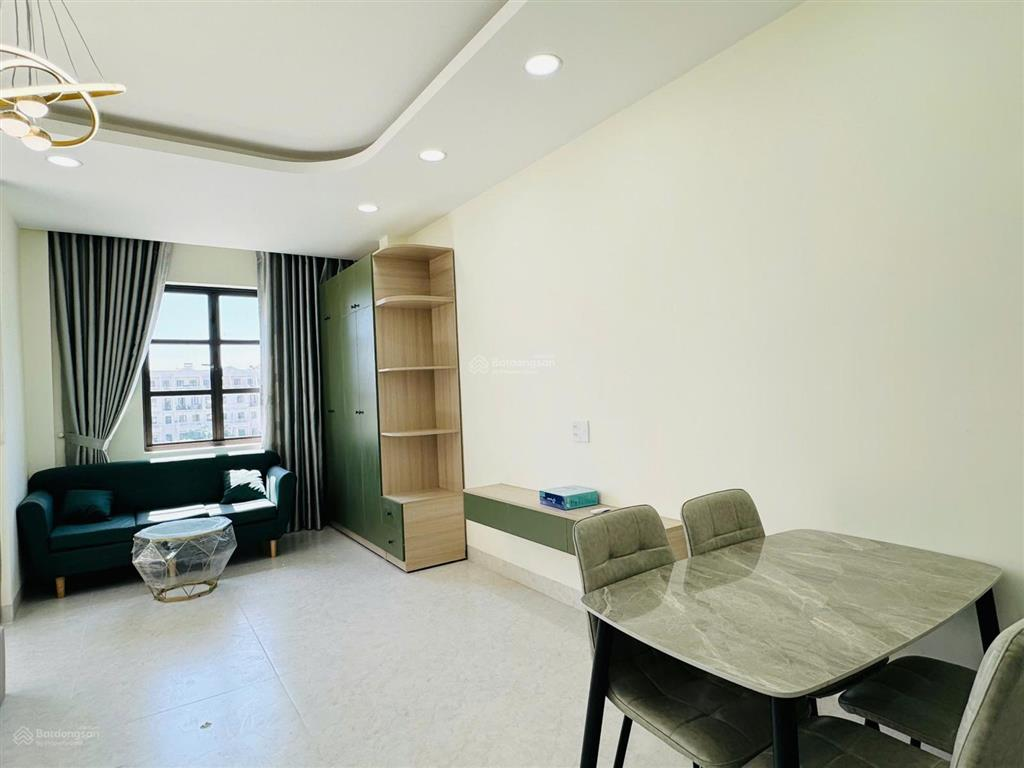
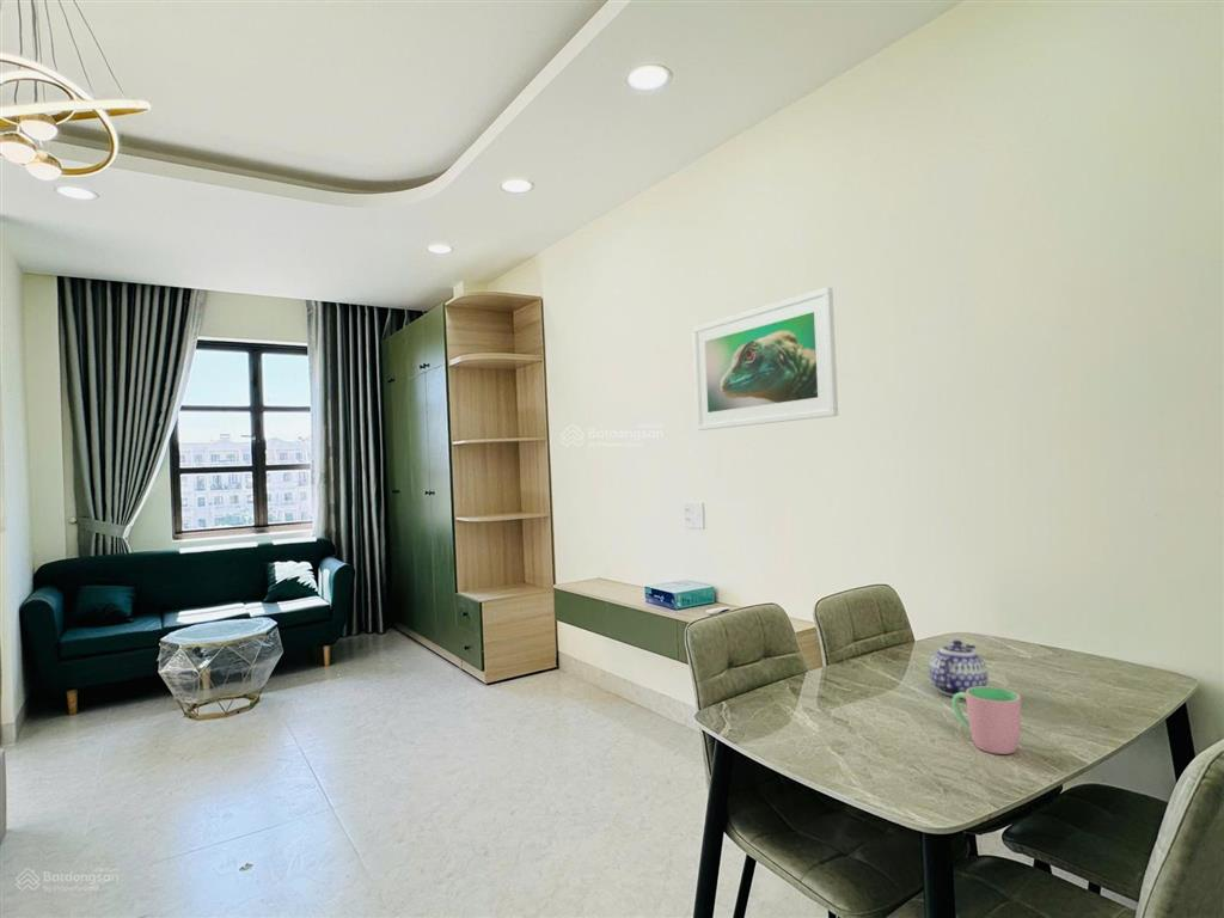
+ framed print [691,286,839,432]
+ cup [950,685,1022,755]
+ teapot [928,639,989,697]
